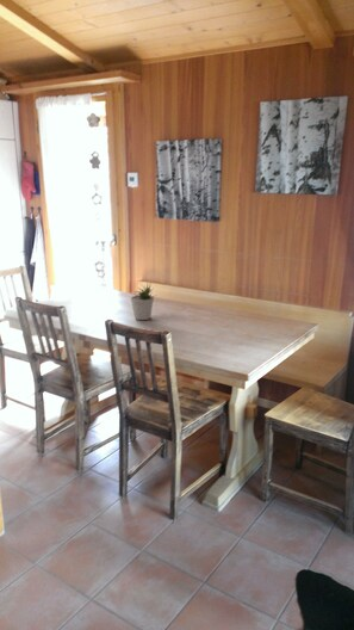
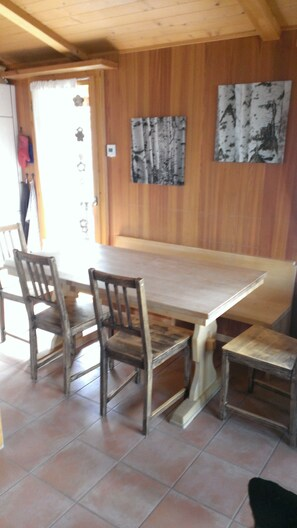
- potted plant [130,283,156,321]
